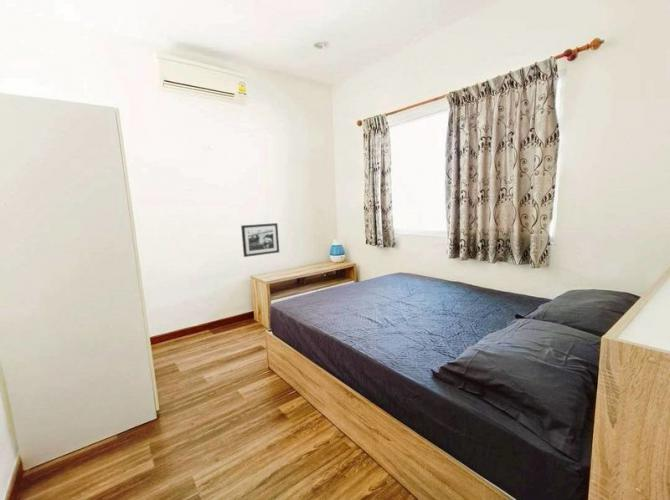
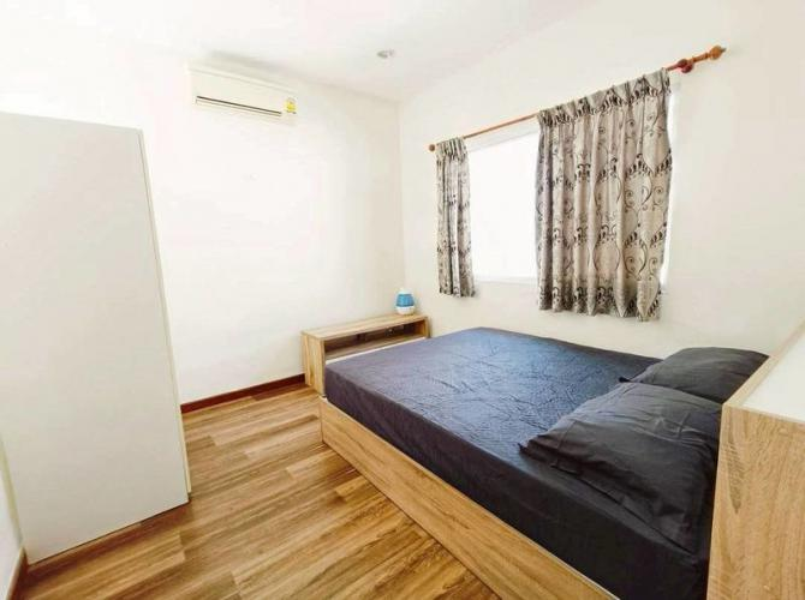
- picture frame [240,222,280,258]
